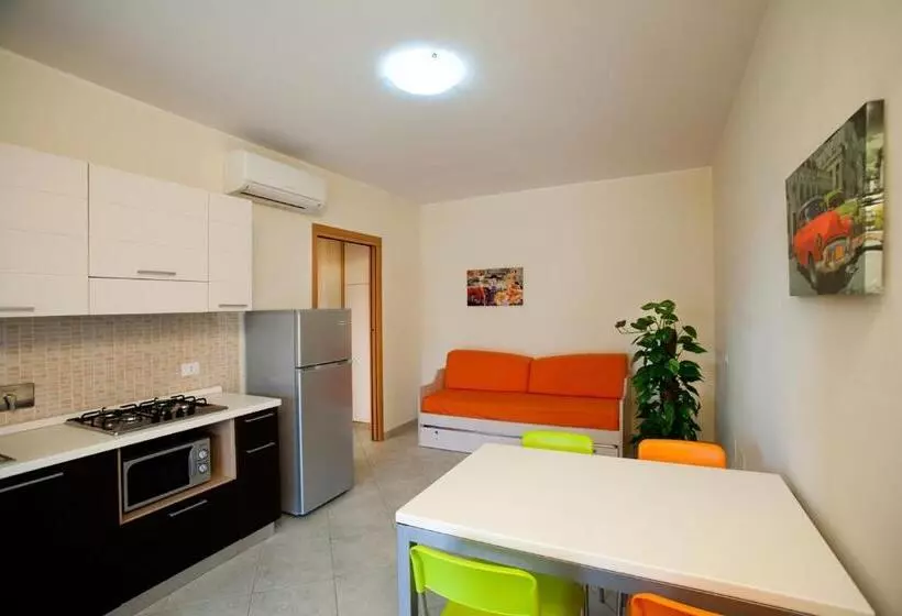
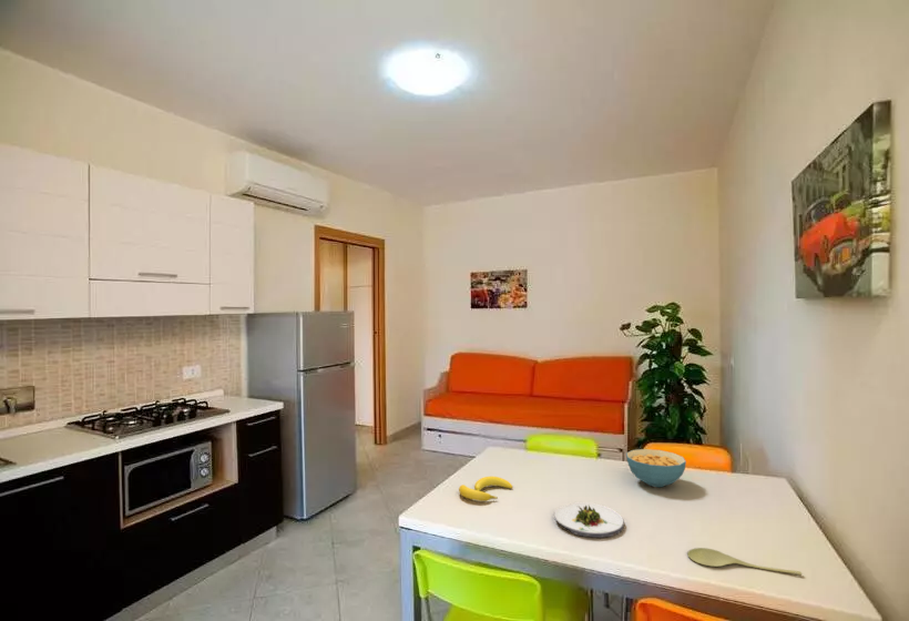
+ cereal bowl [625,448,687,488]
+ banana [458,476,514,502]
+ salad plate [553,501,625,539]
+ spoon [686,547,803,576]
